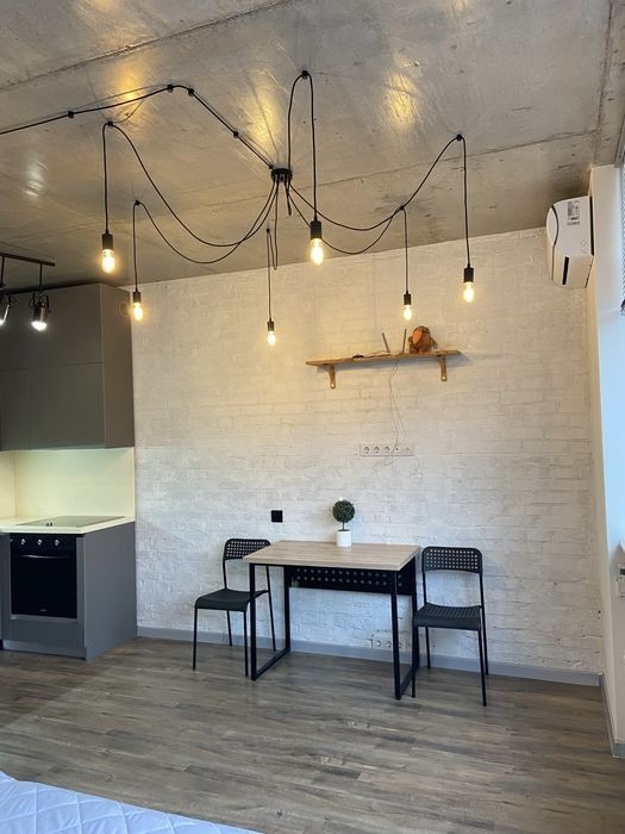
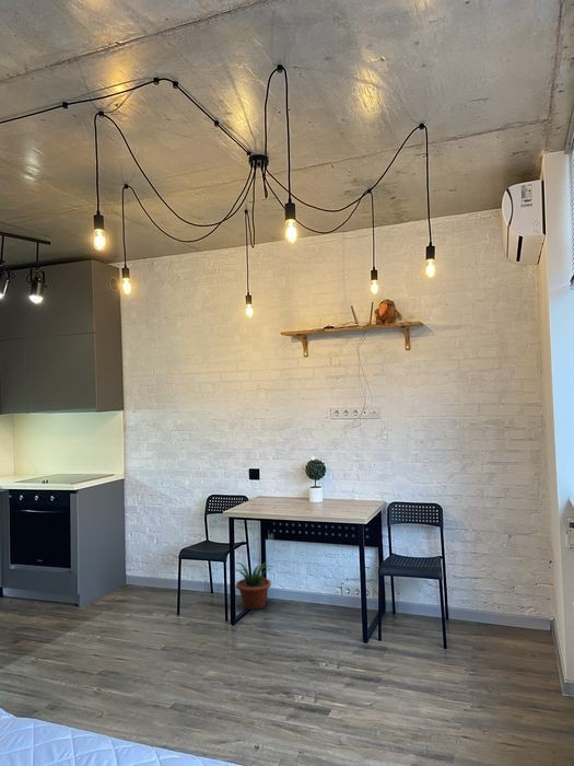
+ potted plant [234,560,273,611]
